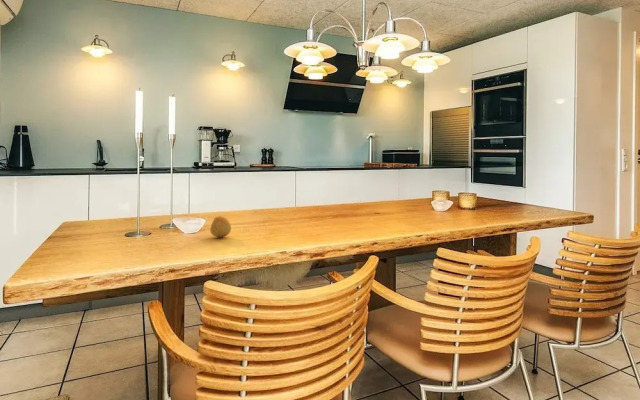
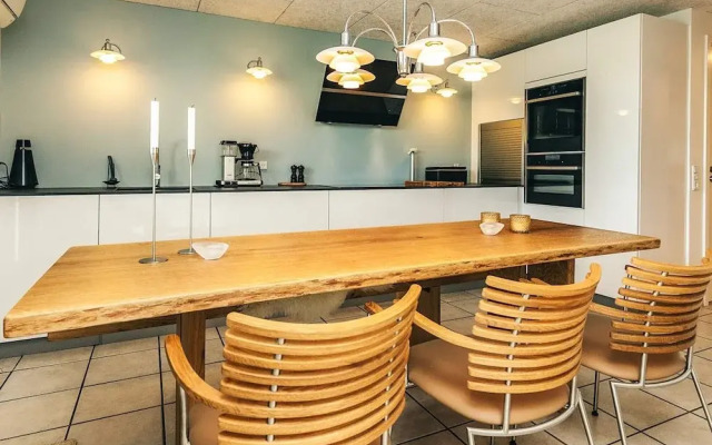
- fruit [209,215,232,238]
